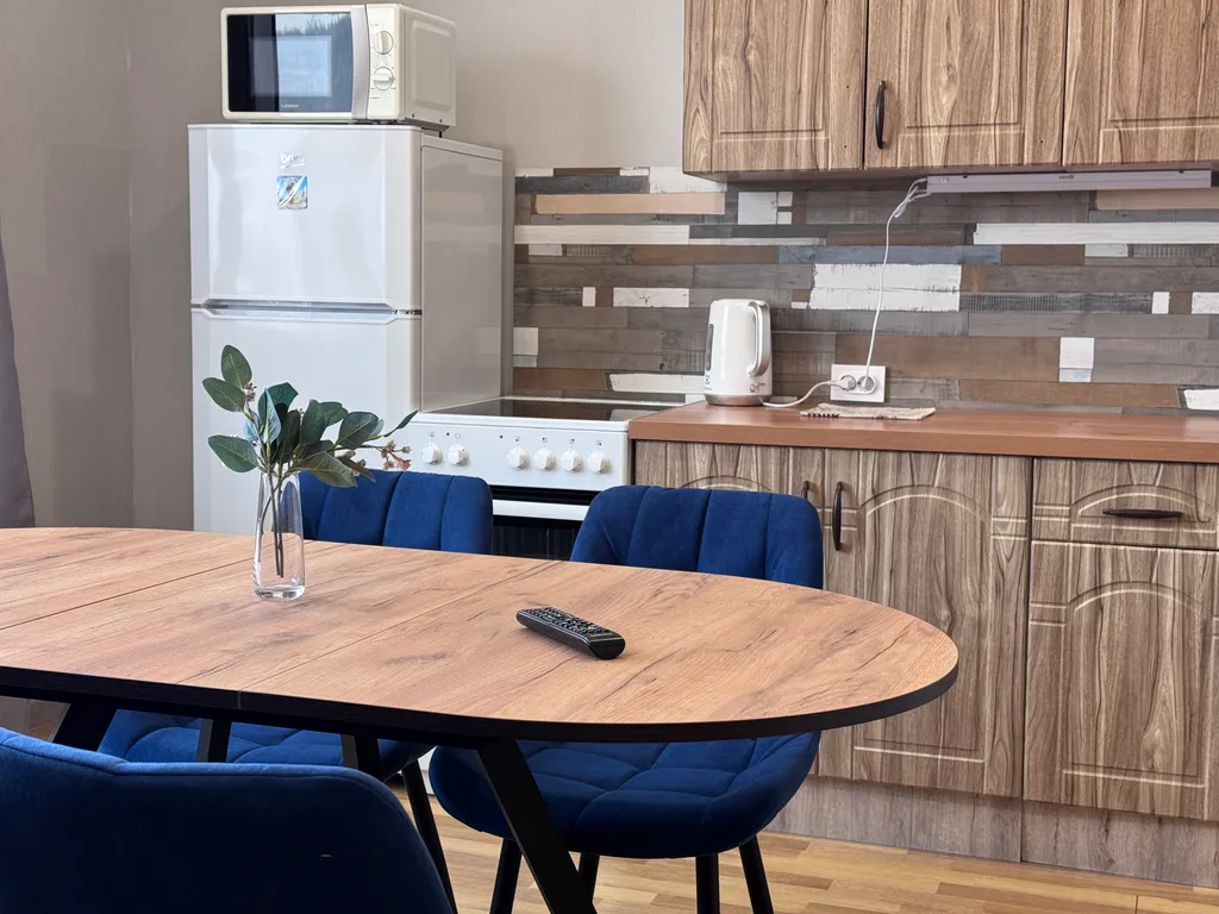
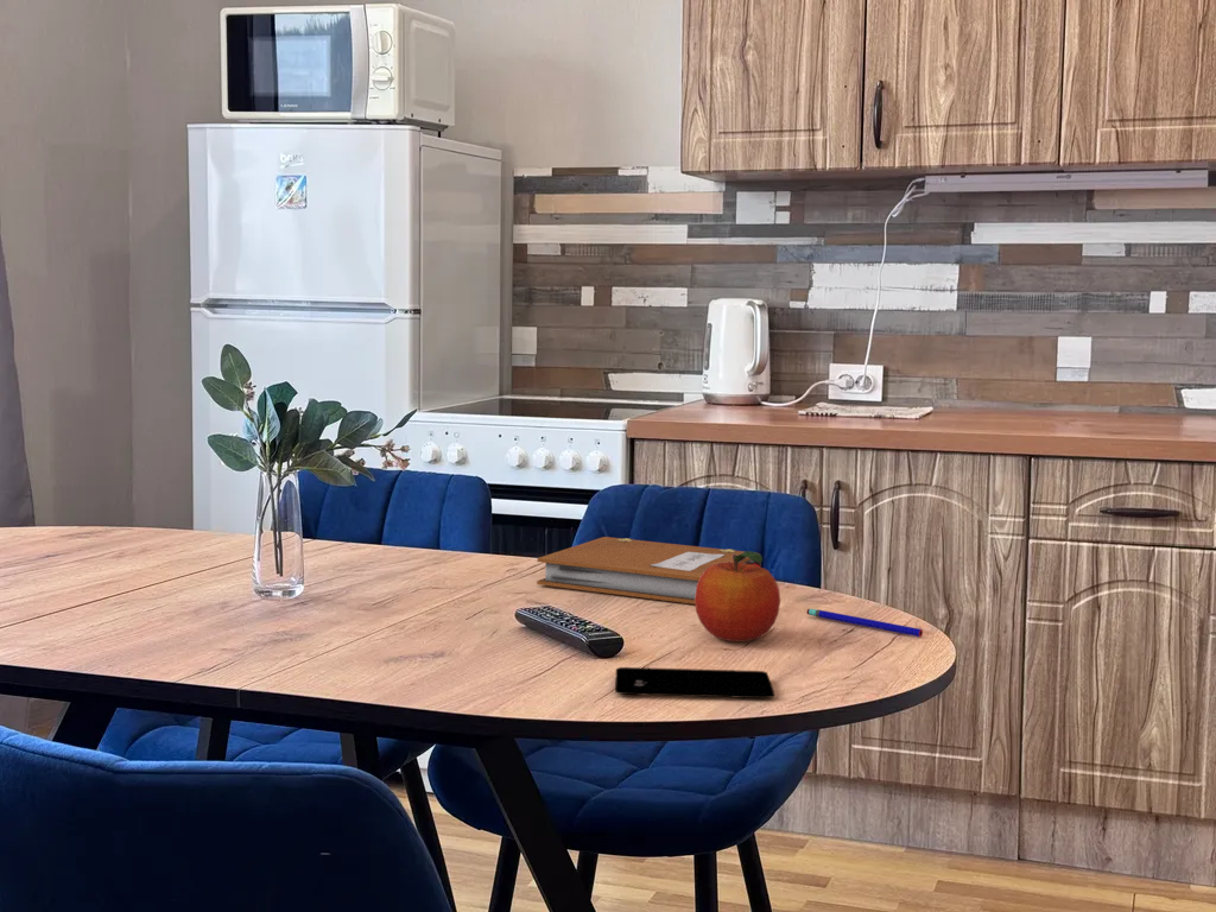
+ notebook [536,536,762,606]
+ pen [805,608,924,638]
+ fruit [694,550,781,642]
+ smartphone [614,666,775,699]
